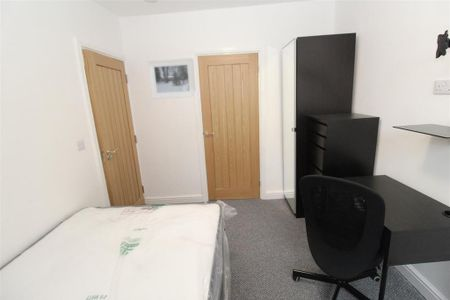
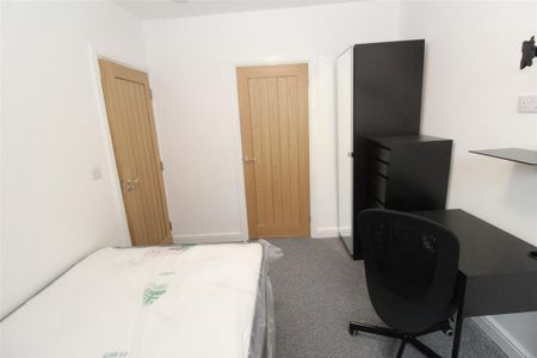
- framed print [147,57,197,100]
